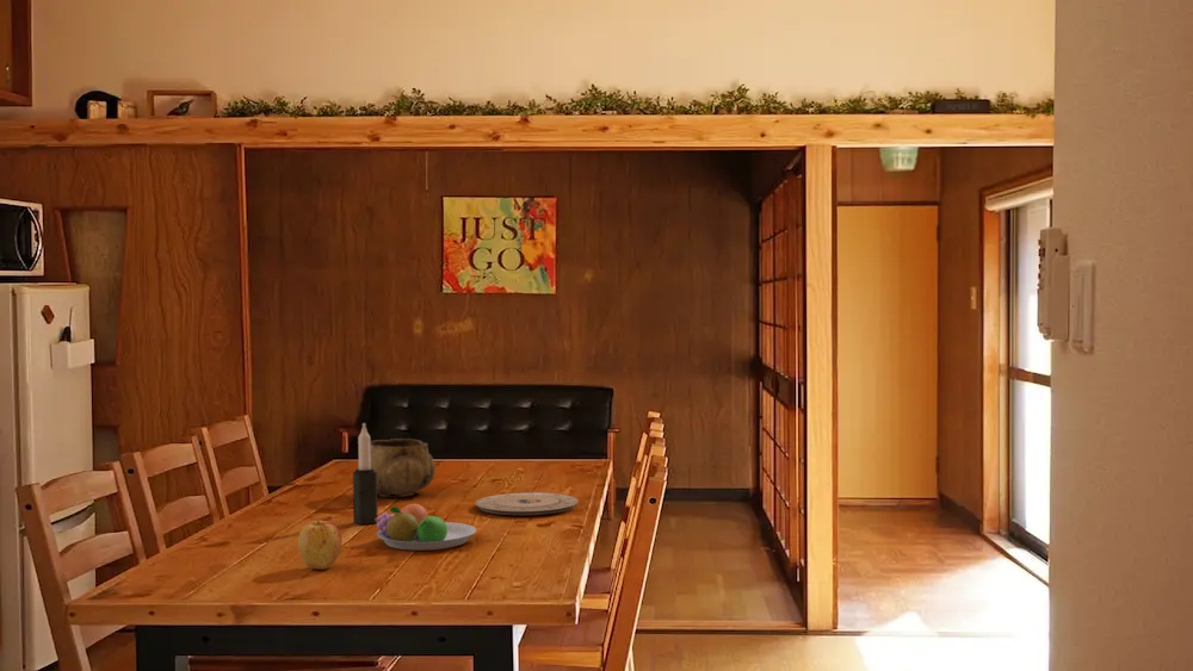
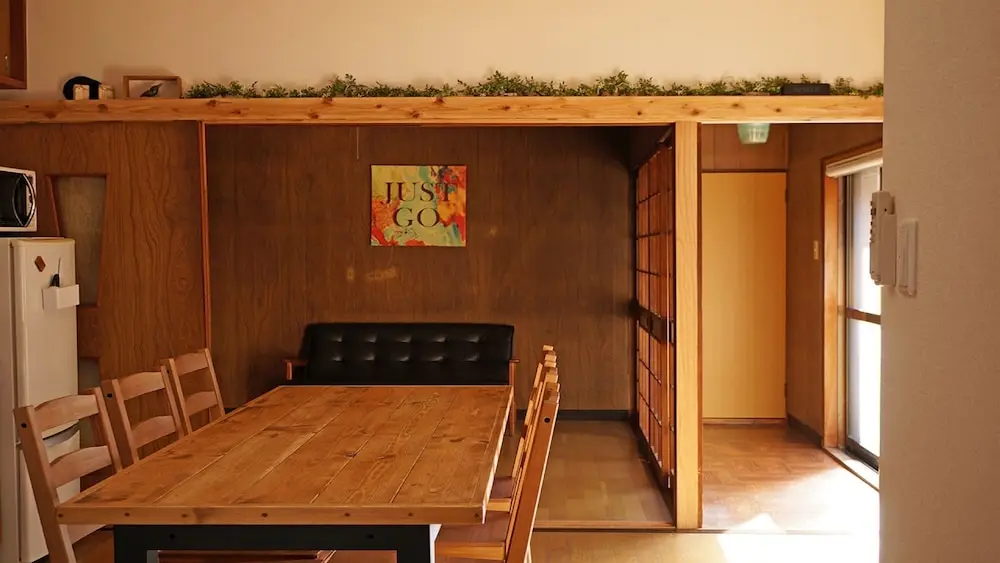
- candle [352,422,378,526]
- fruit bowl [376,502,477,552]
- plate [474,491,580,516]
- decorative bowl [357,437,437,498]
- apple [297,520,344,571]
